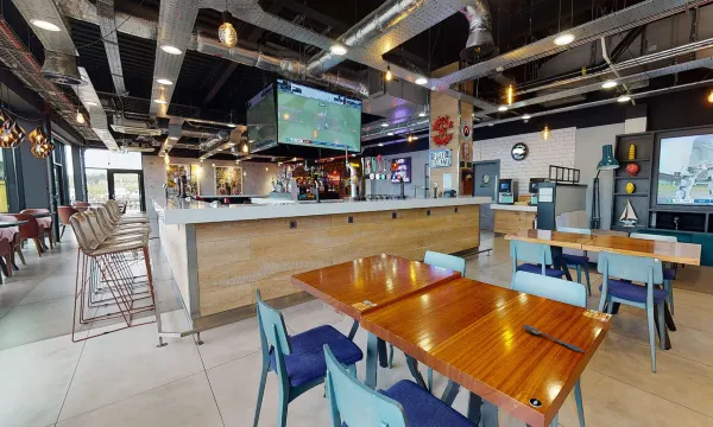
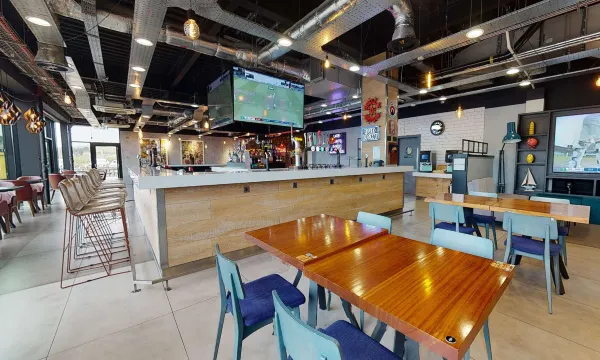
- spoon [522,324,586,353]
